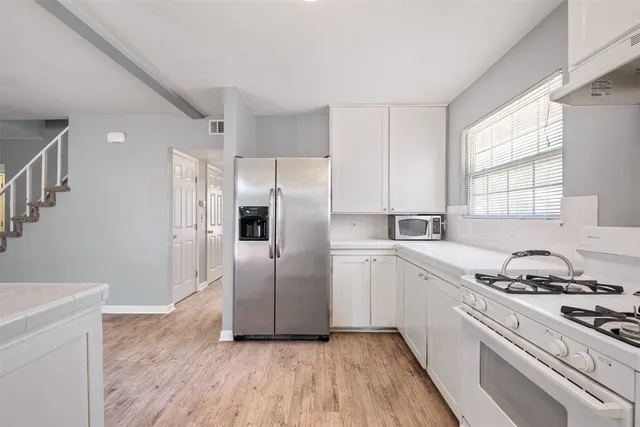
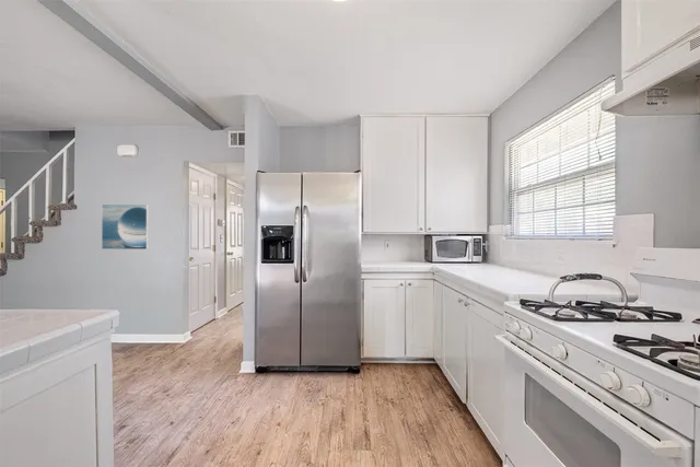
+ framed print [101,203,150,250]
